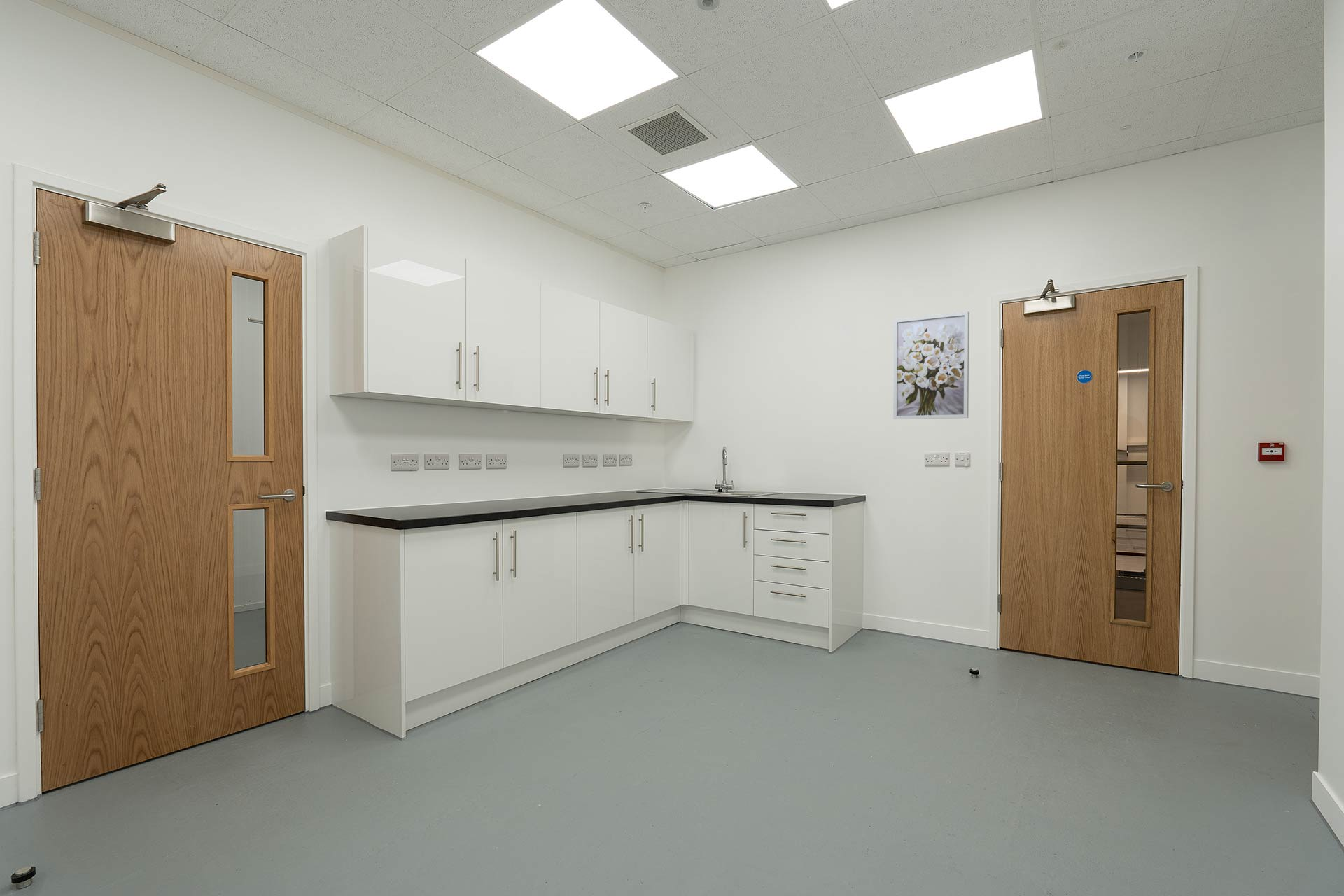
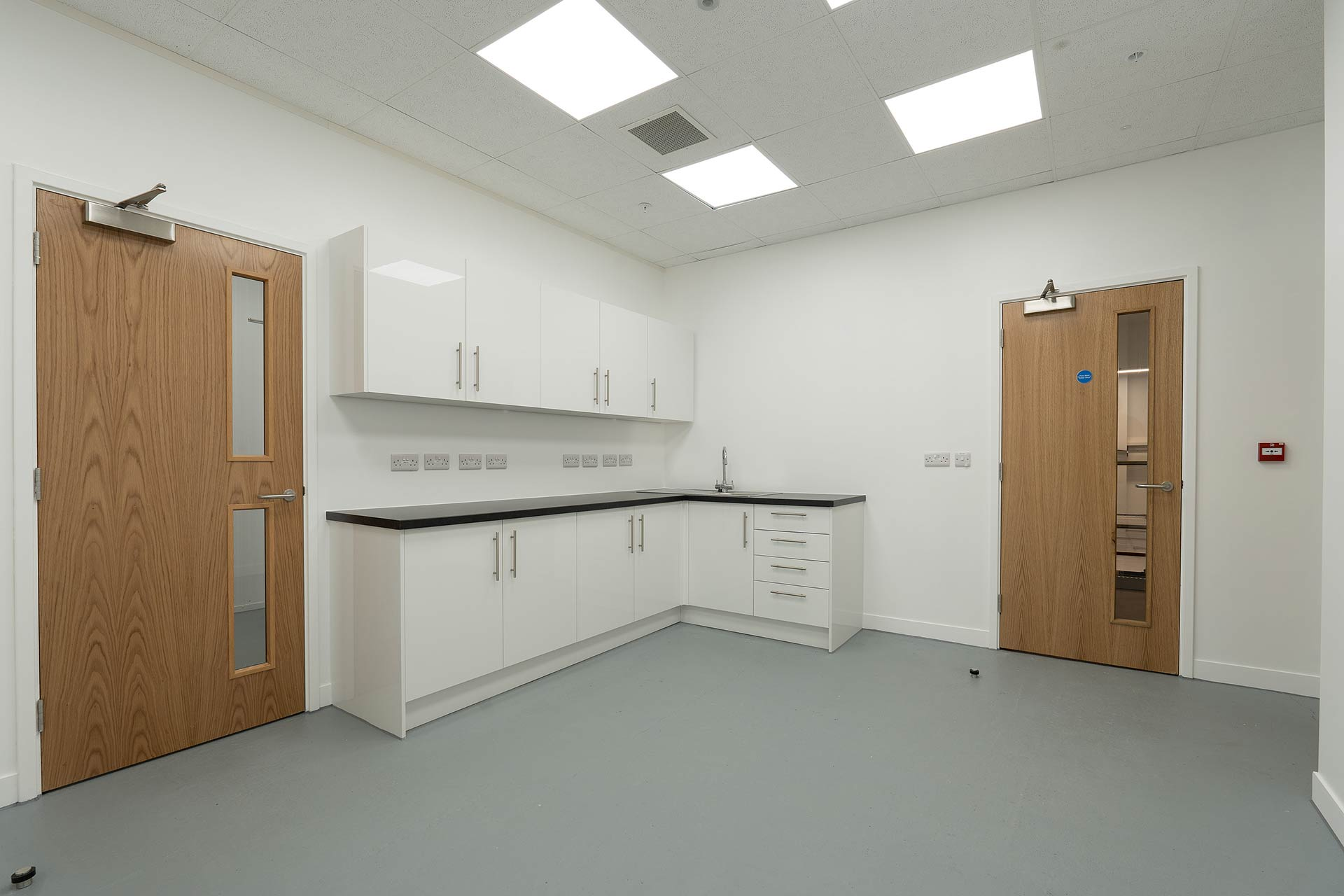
- wall art [893,311,970,420]
